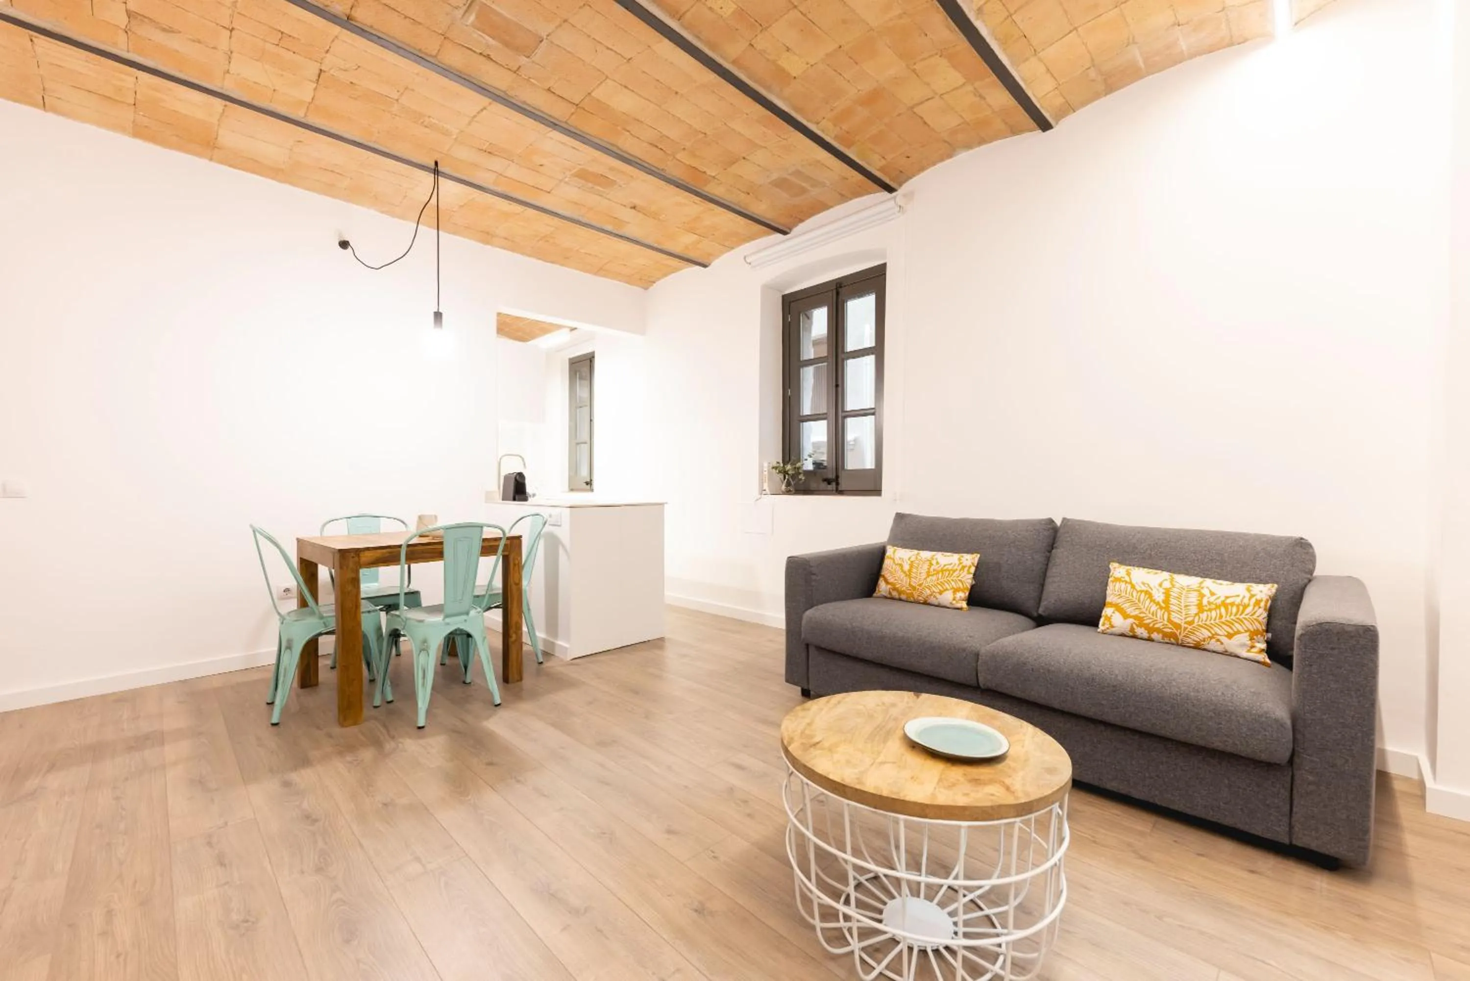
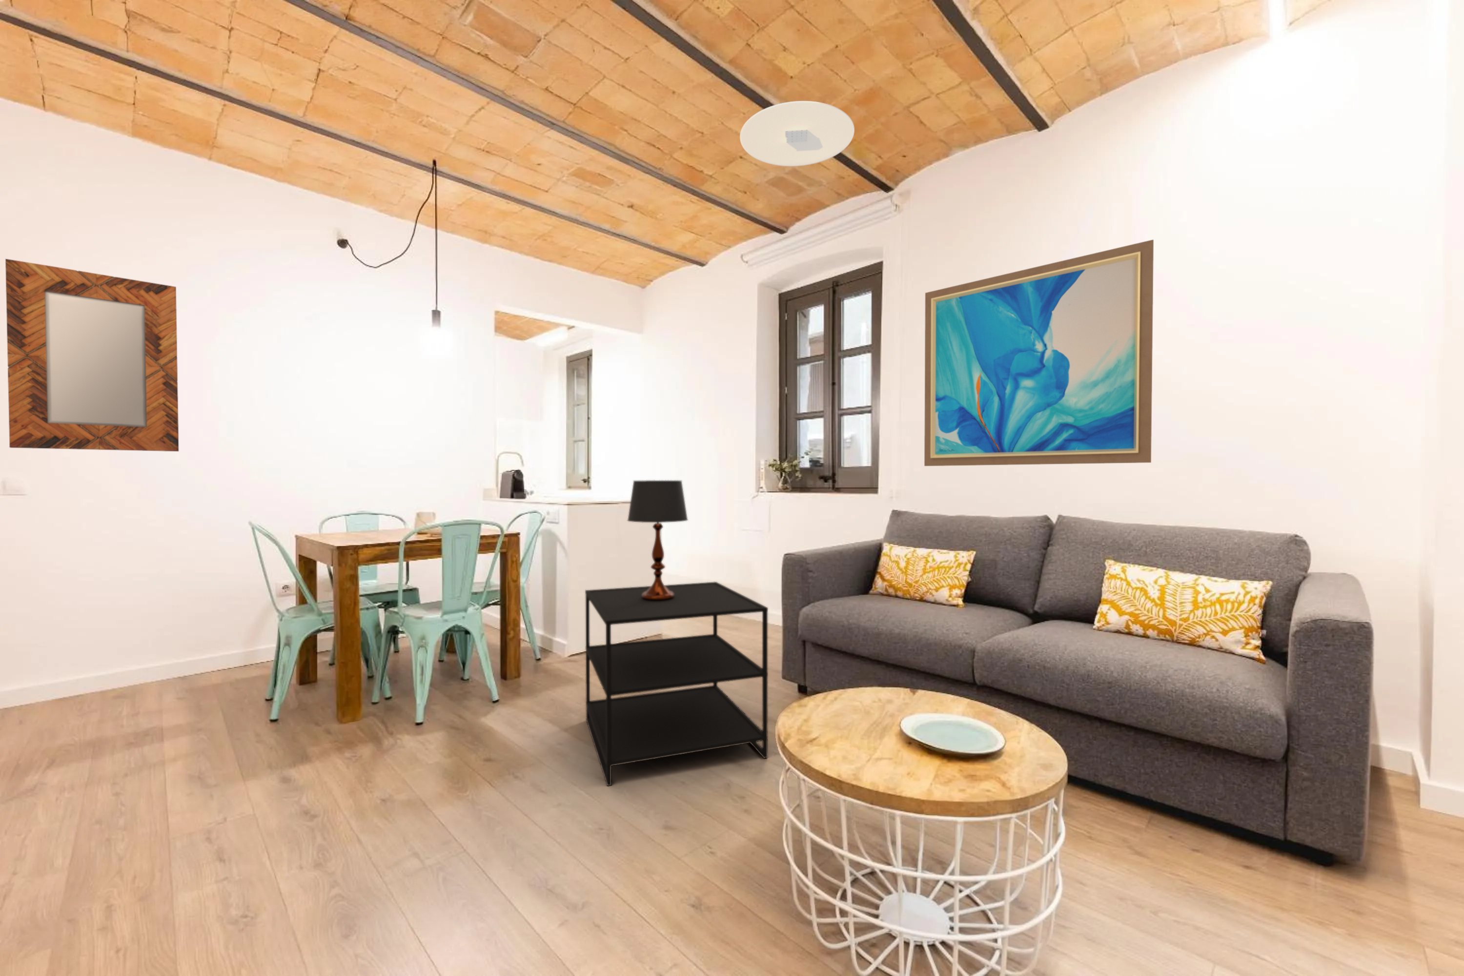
+ side table [584,581,769,786]
+ table lamp [627,479,689,601]
+ wall art [923,239,1154,466]
+ ceiling light [739,100,855,167]
+ home mirror [4,258,179,452]
